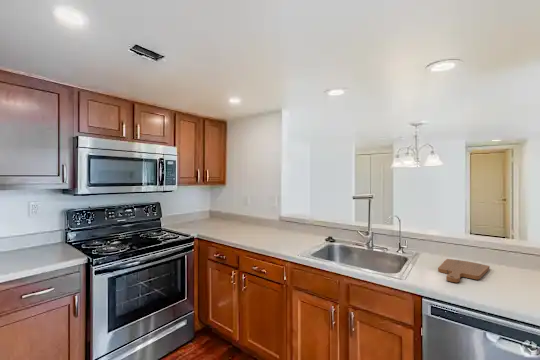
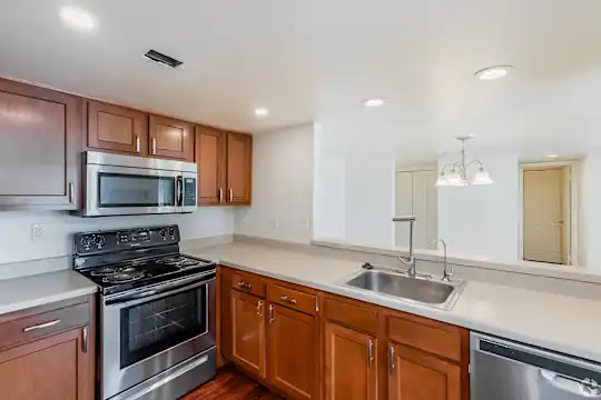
- cutting board [437,258,491,283]
